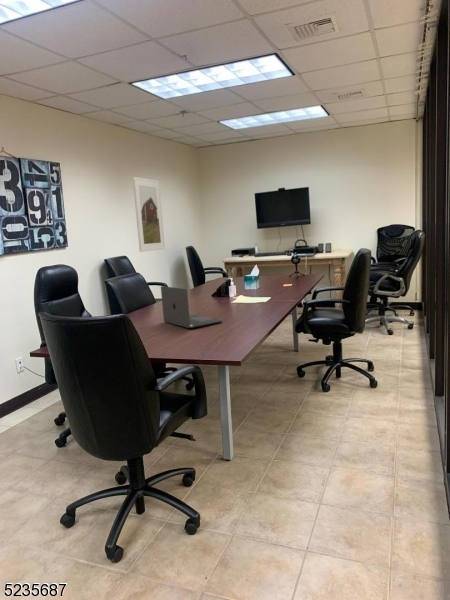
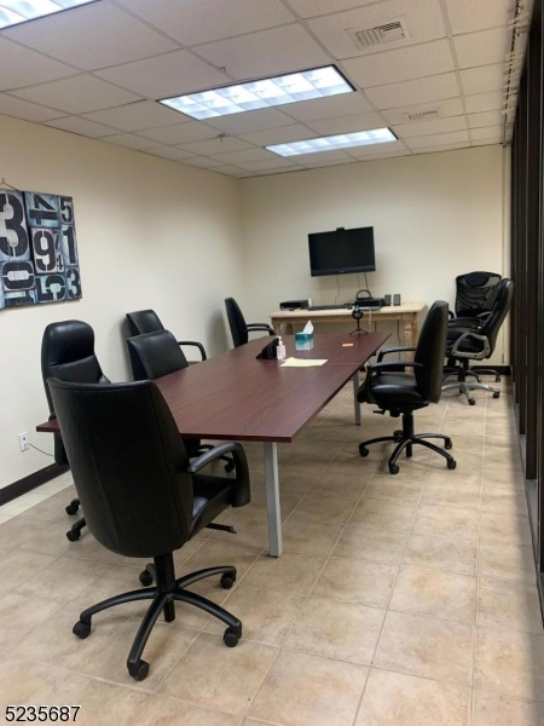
- laptop [160,285,223,329]
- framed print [132,176,166,253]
